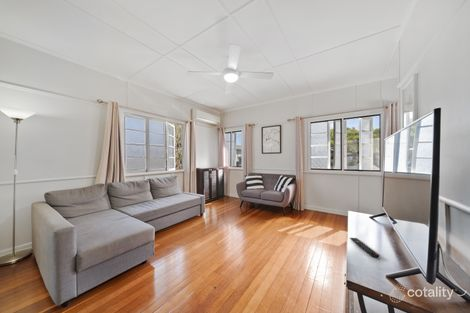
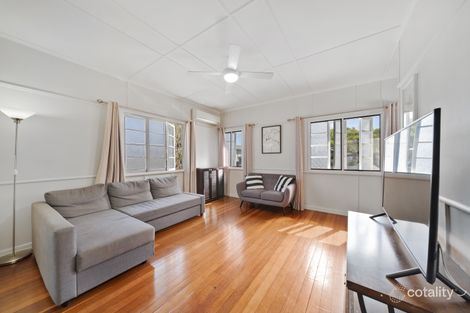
- remote control [349,237,380,258]
